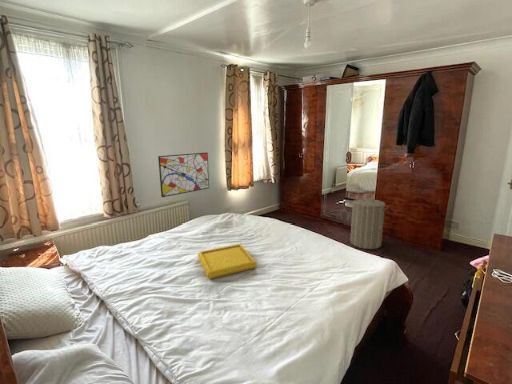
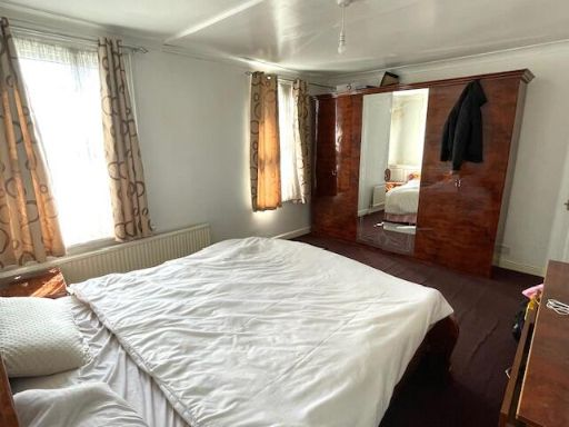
- serving tray [197,243,258,280]
- laundry hamper [349,194,390,250]
- wall art [157,151,210,198]
